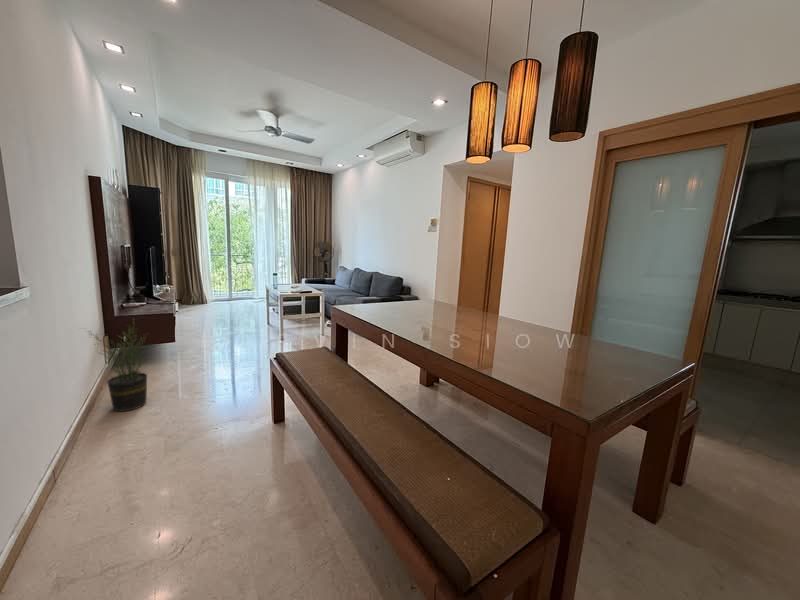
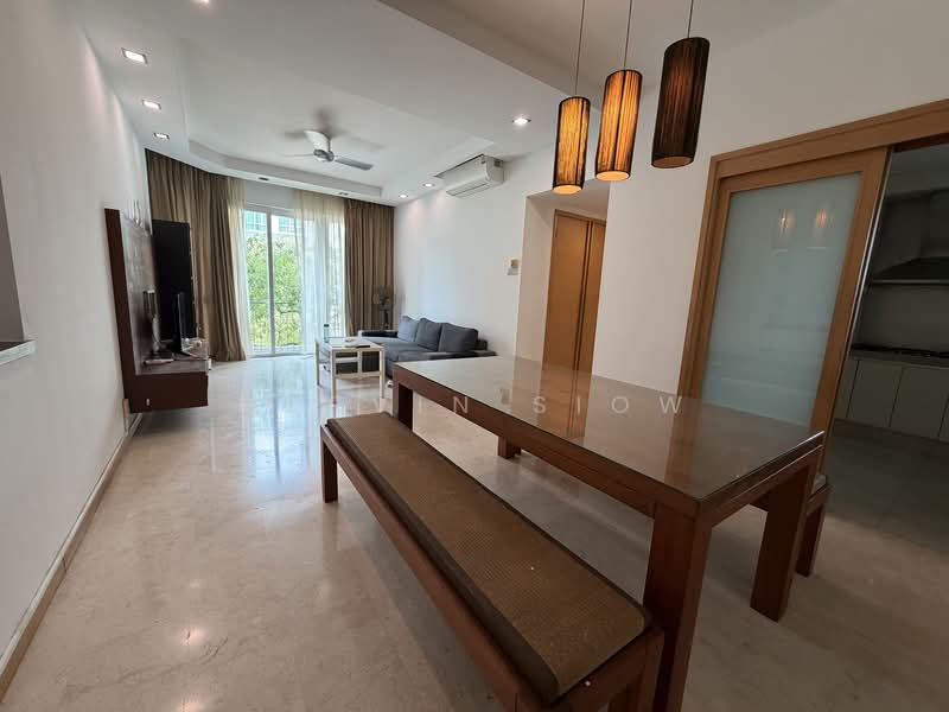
- potted plant [80,319,155,413]
